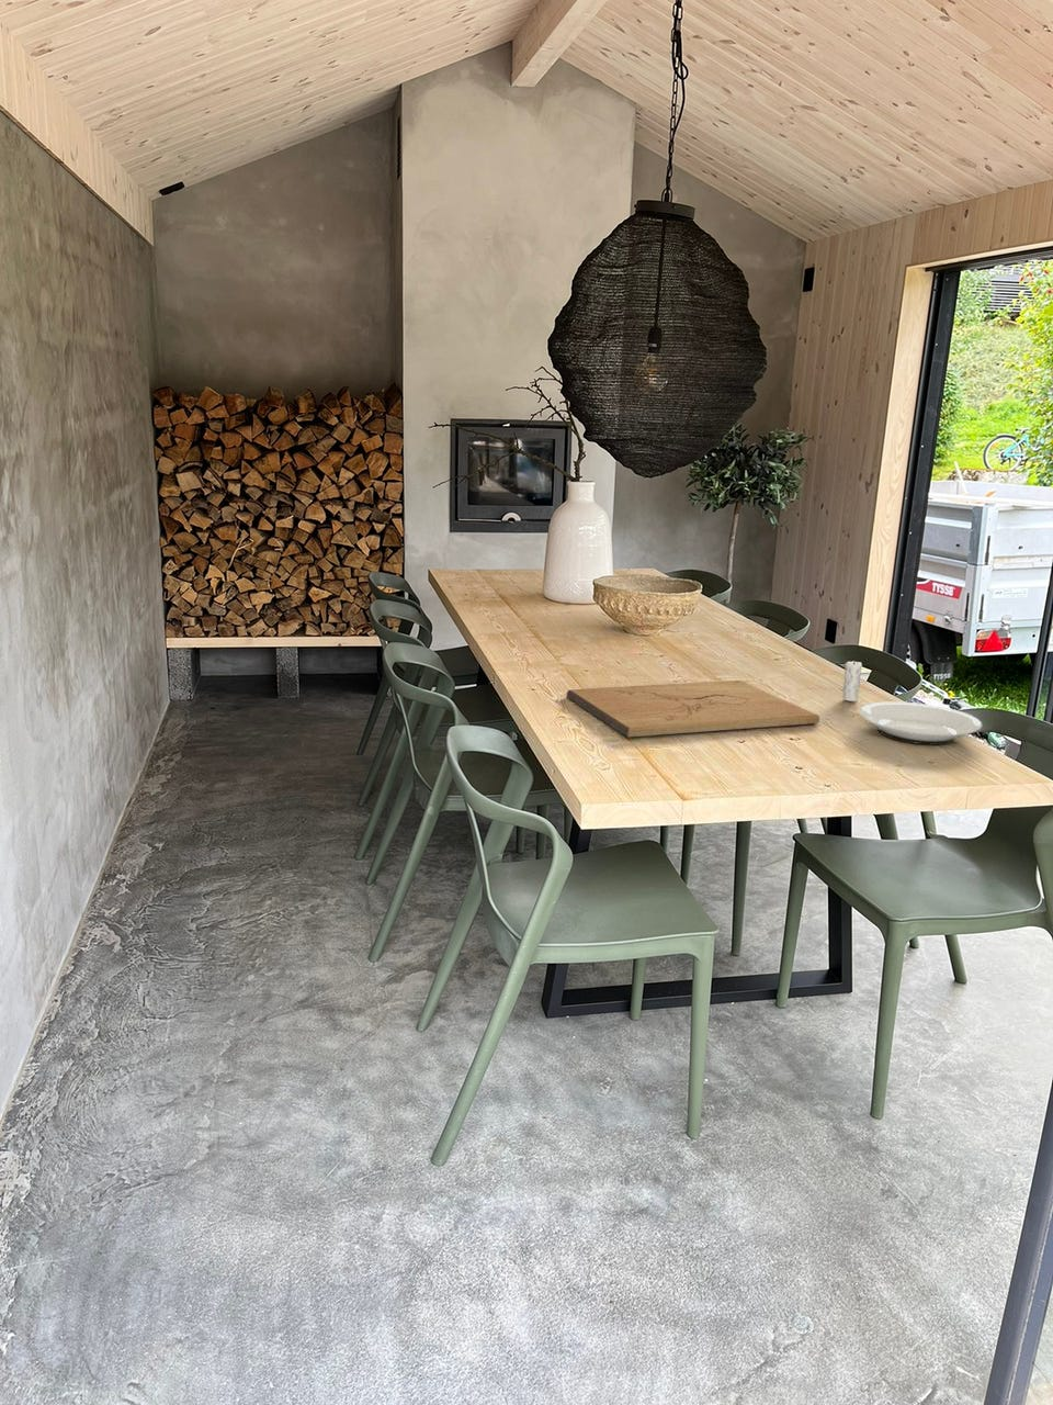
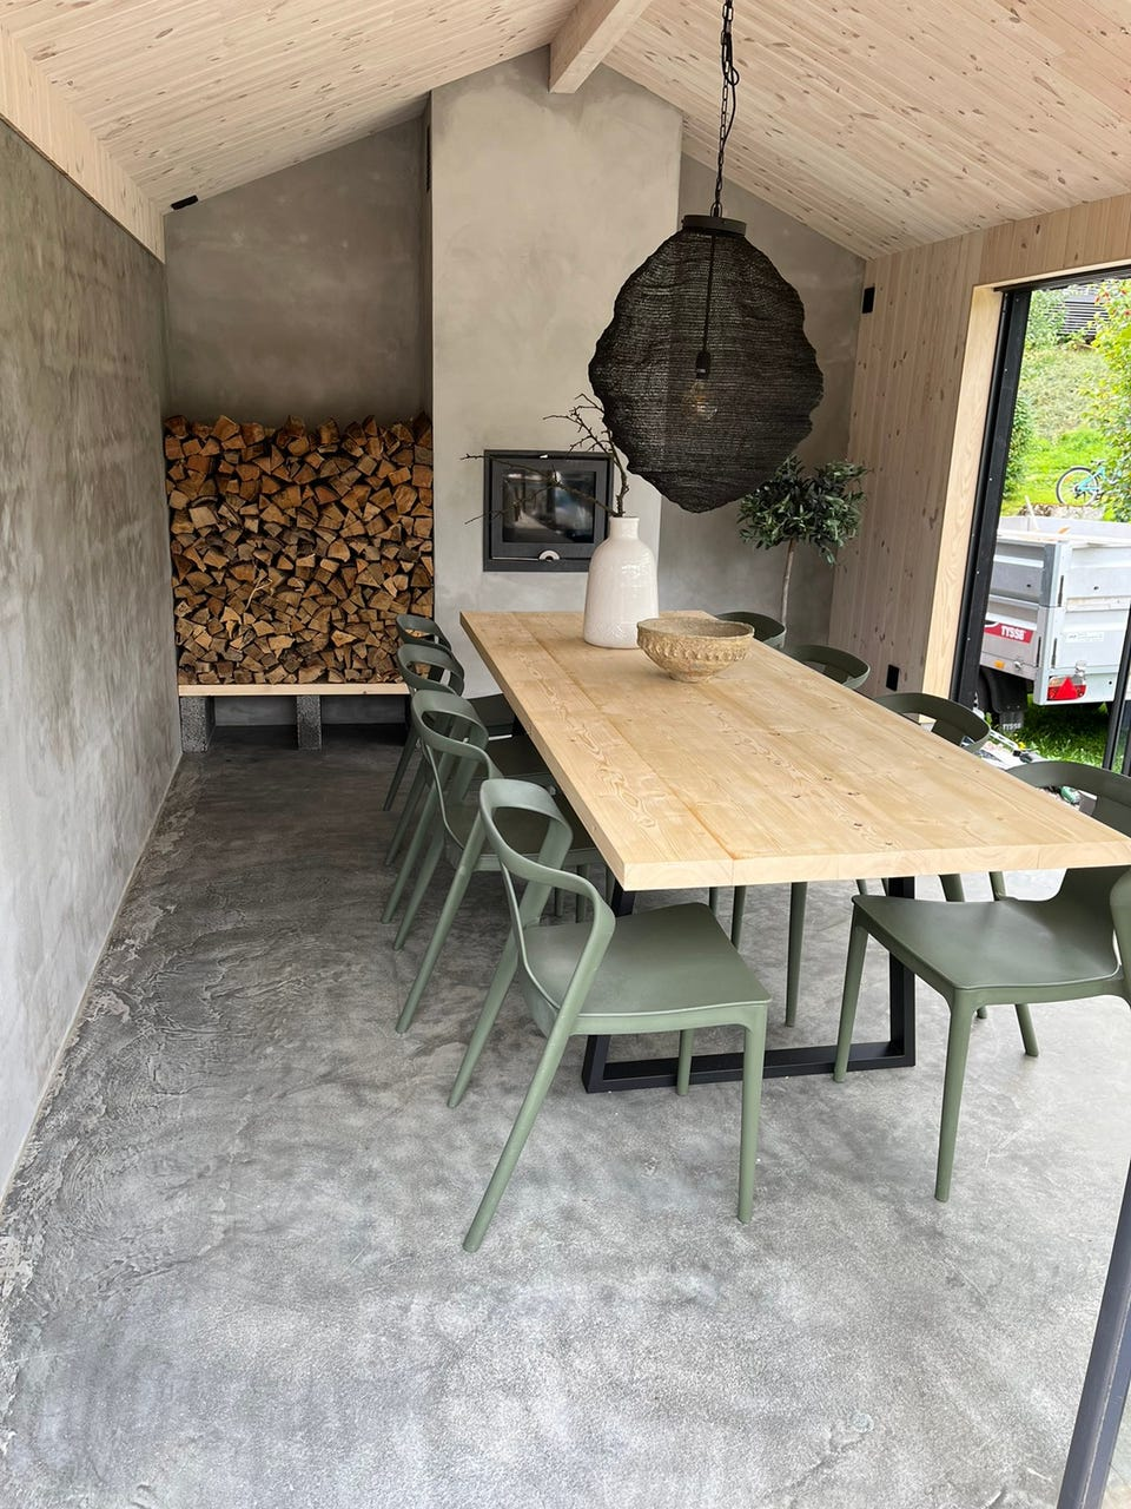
- cutting board [565,679,821,739]
- plate [856,700,983,746]
- candle [842,655,863,702]
